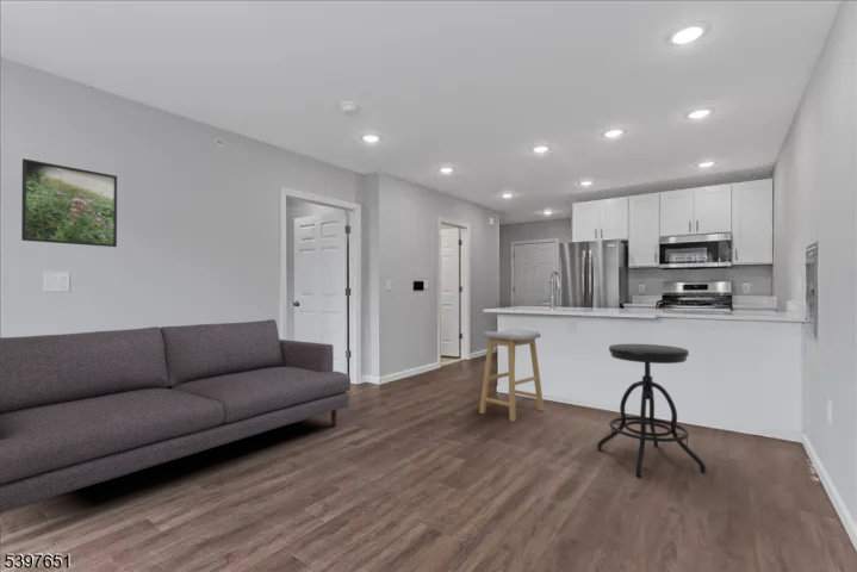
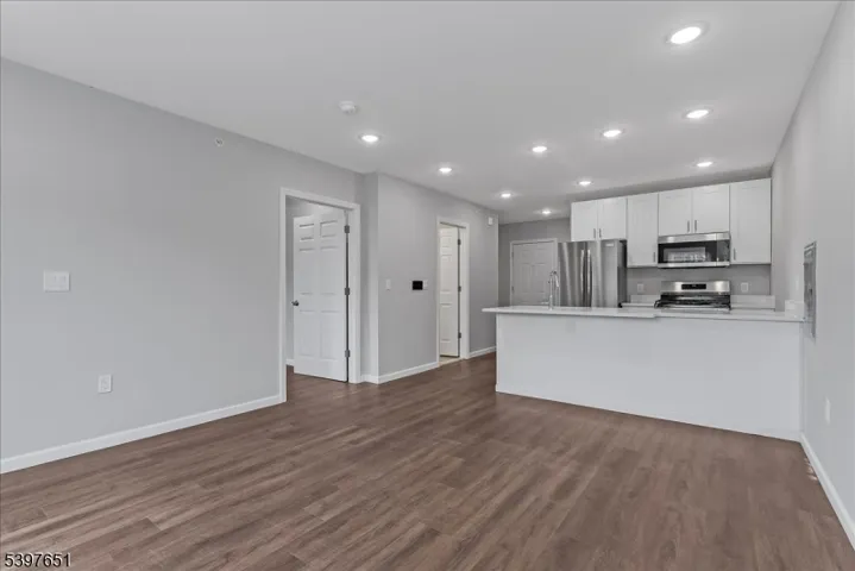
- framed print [20,157,118,248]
- sofa [0,318,352,515]
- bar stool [478,328,545,423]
- stool [596,343,707,478]
